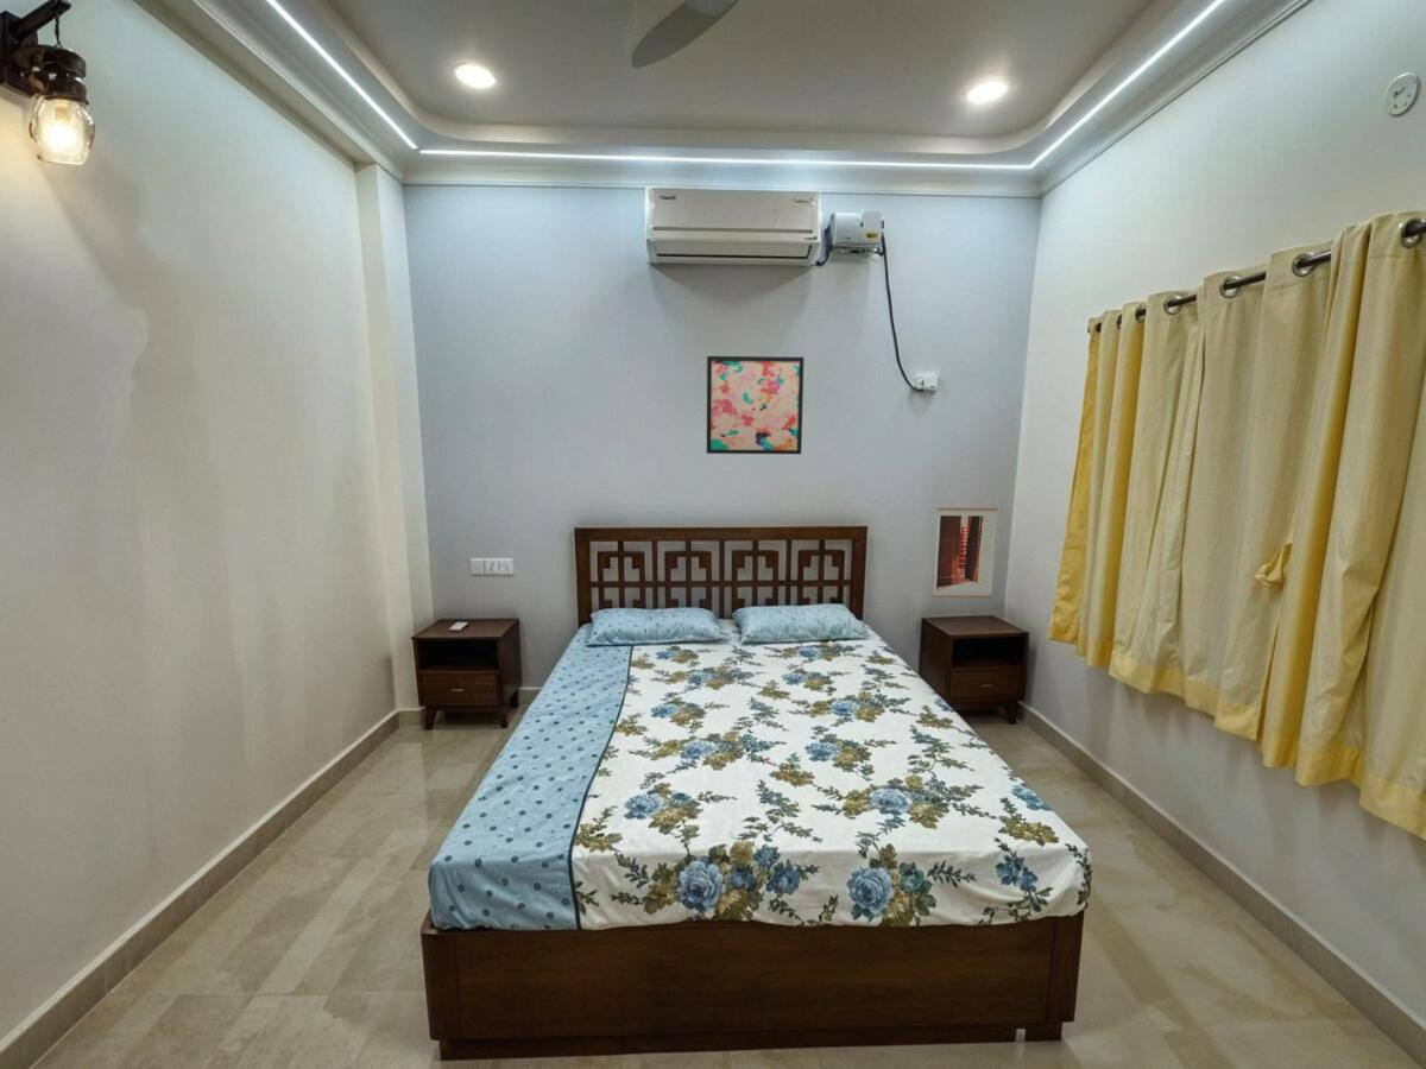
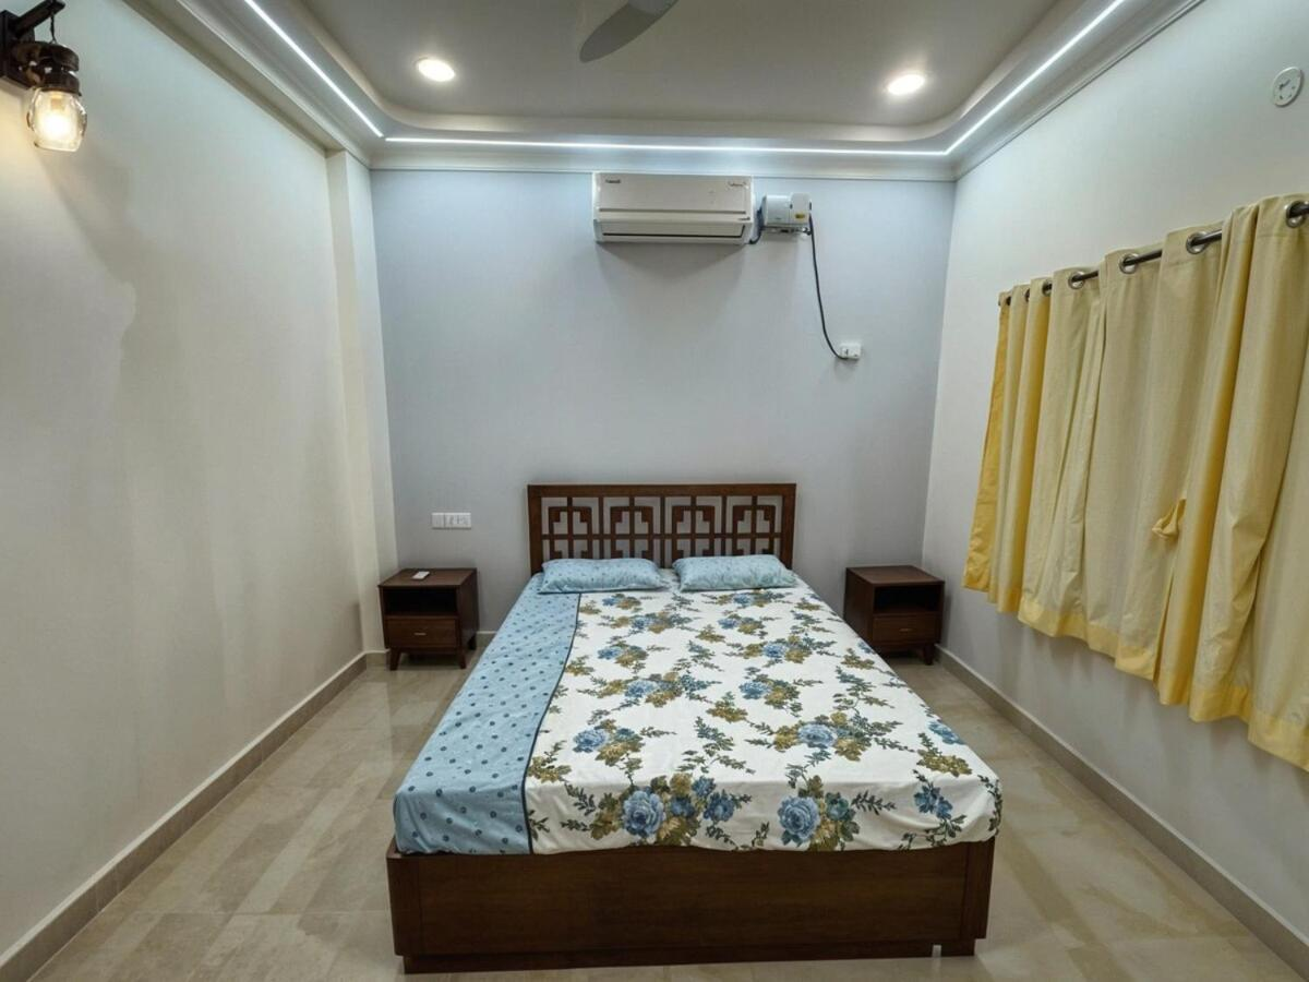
- wall art [932,507,999,599]
- wall art [706,355,806,455]
